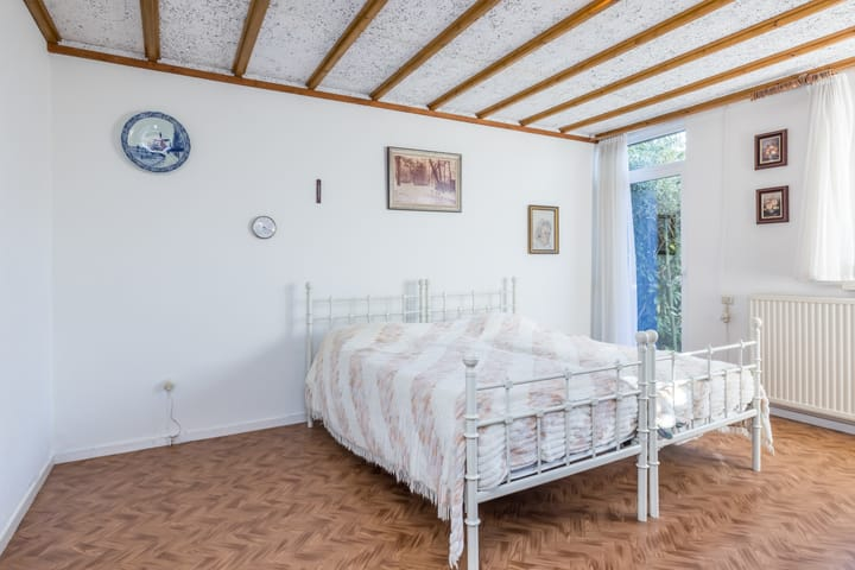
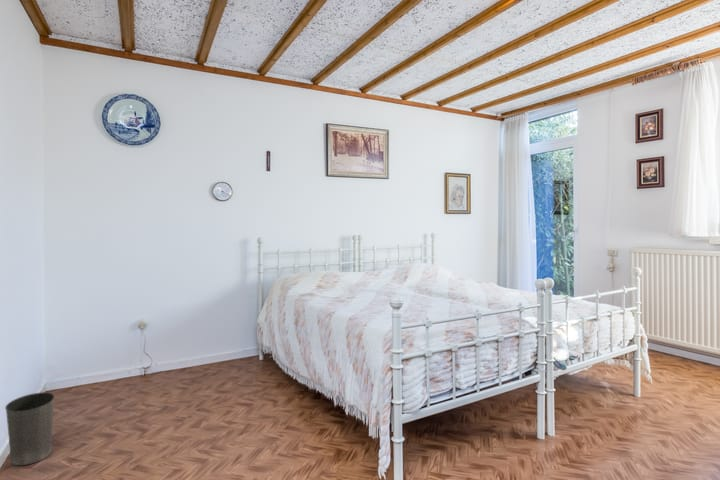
+ waste basket [4,391,56,466]
